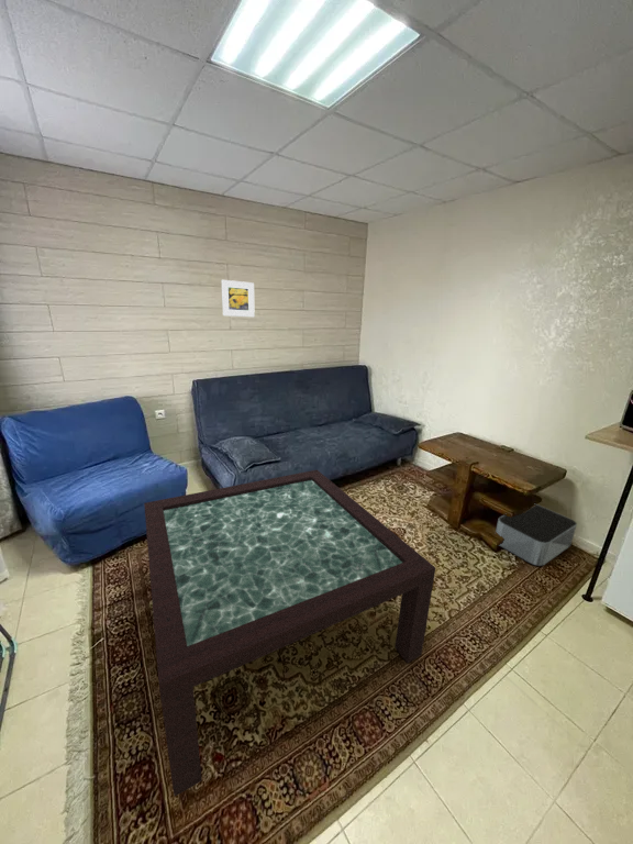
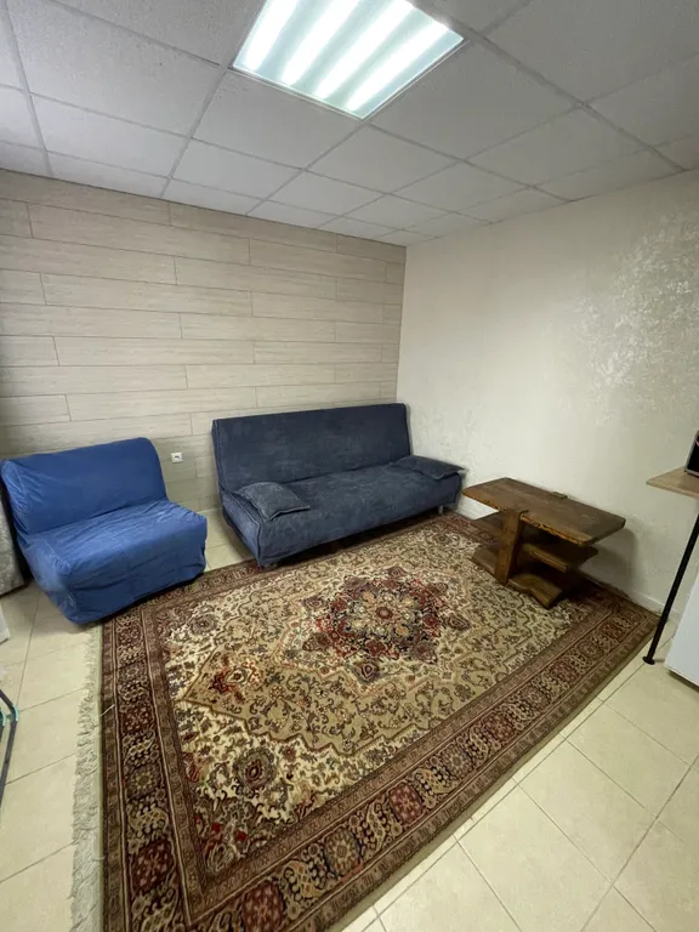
- storage bin [495,503,578,567]
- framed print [220,279,256,318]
- coffee table [143,469,436,798]
